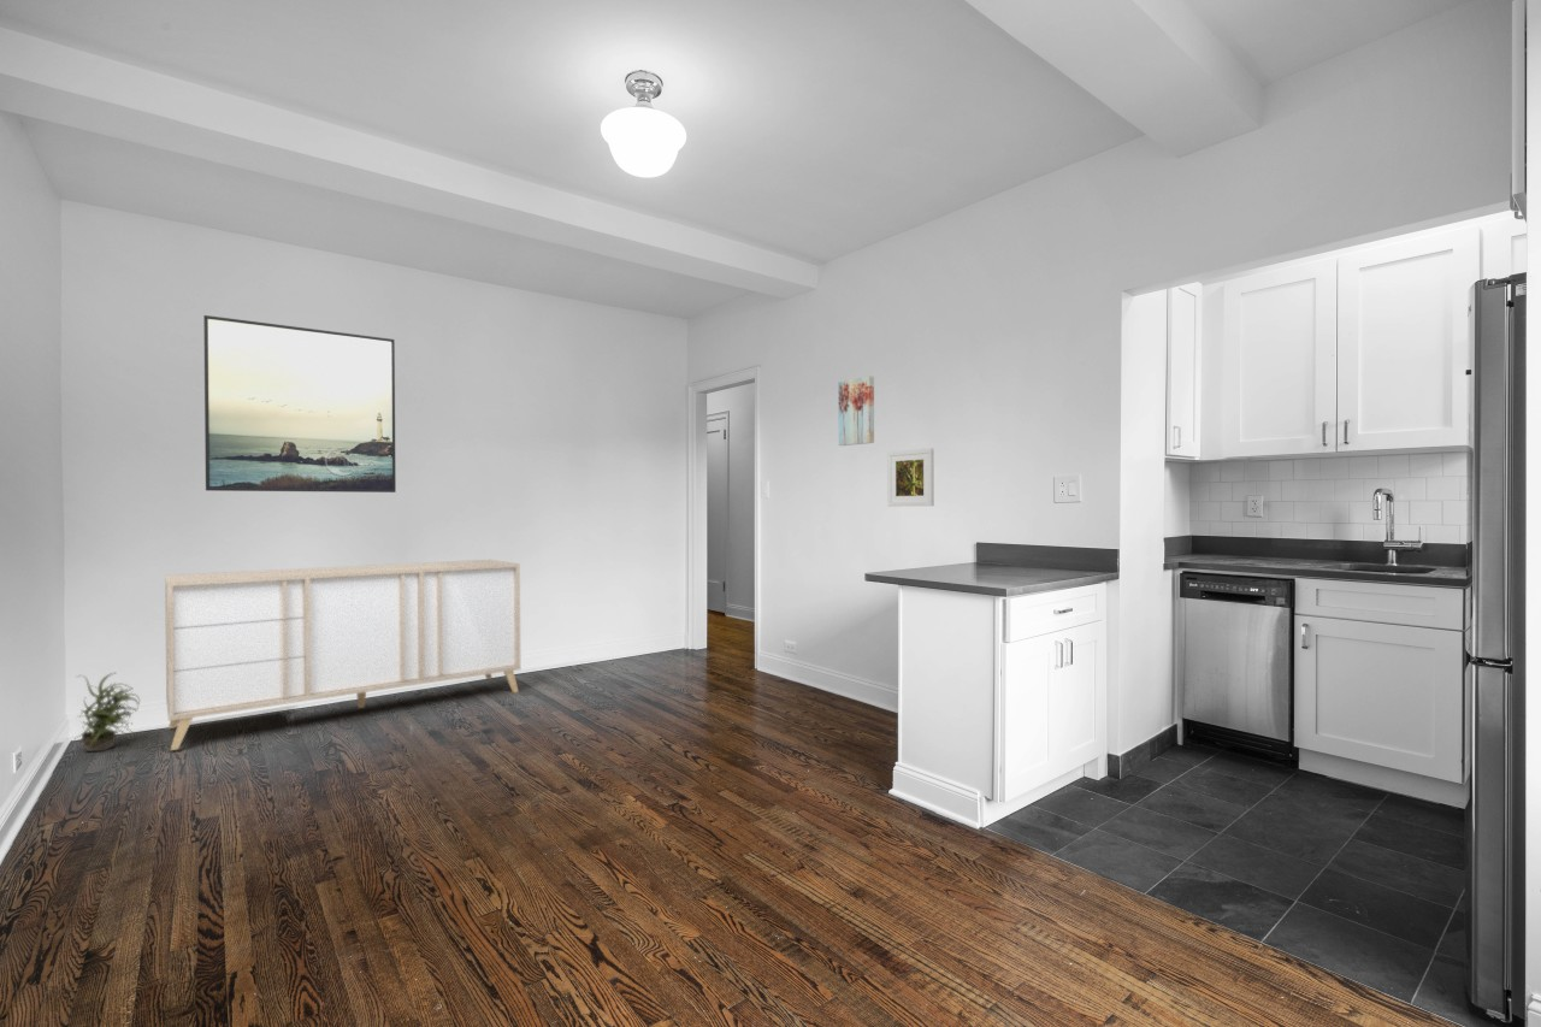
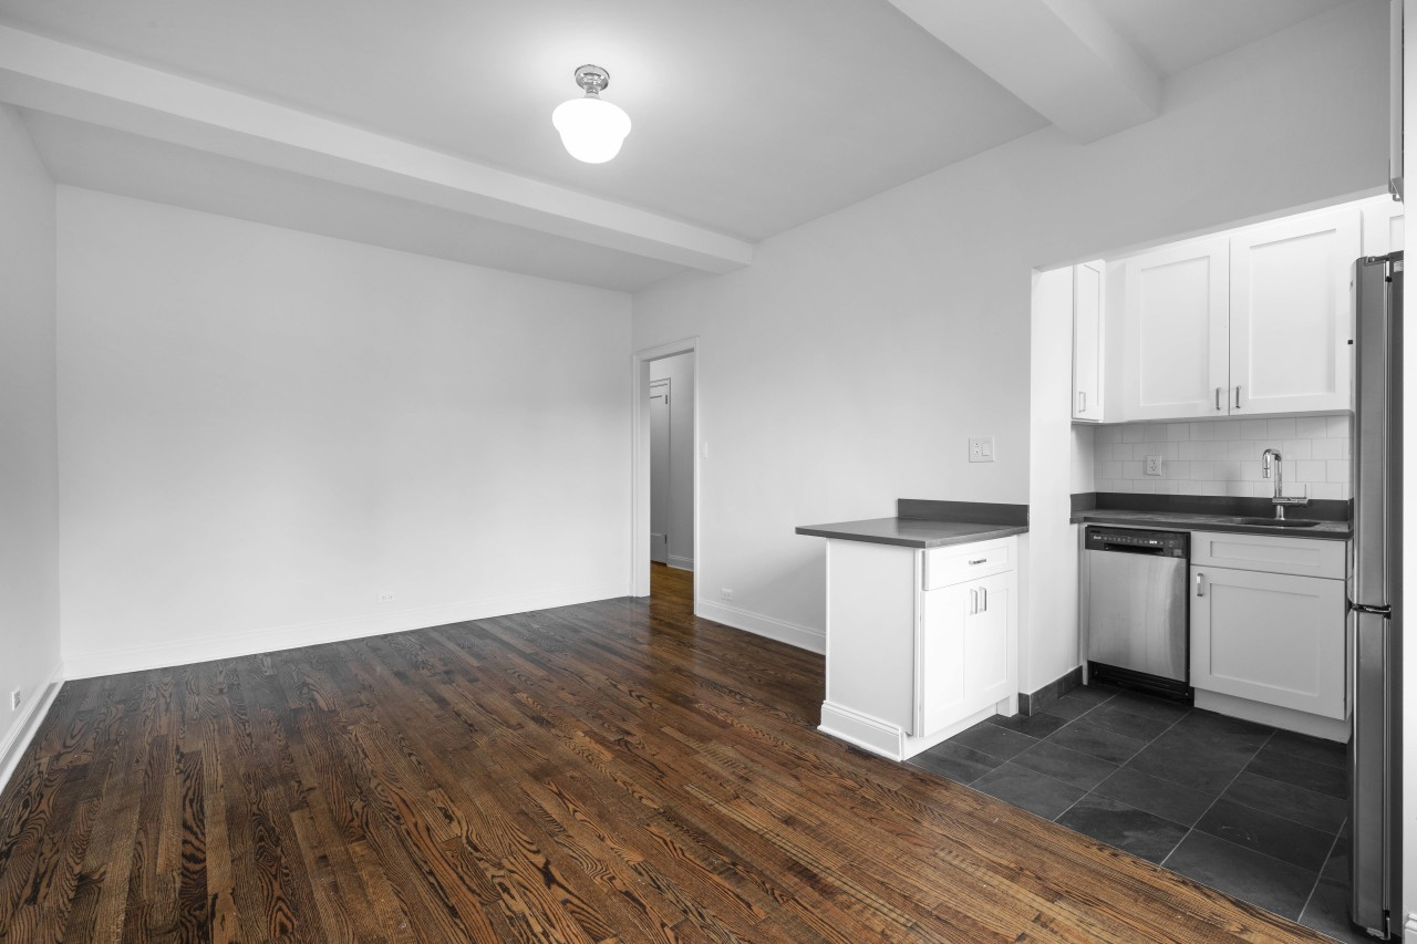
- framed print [202,314,397,494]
- potted plant [72,672,141,752]
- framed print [886,447,935,508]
- cabinet [164,559,521,751]
- wall art [838,374,875,447]
